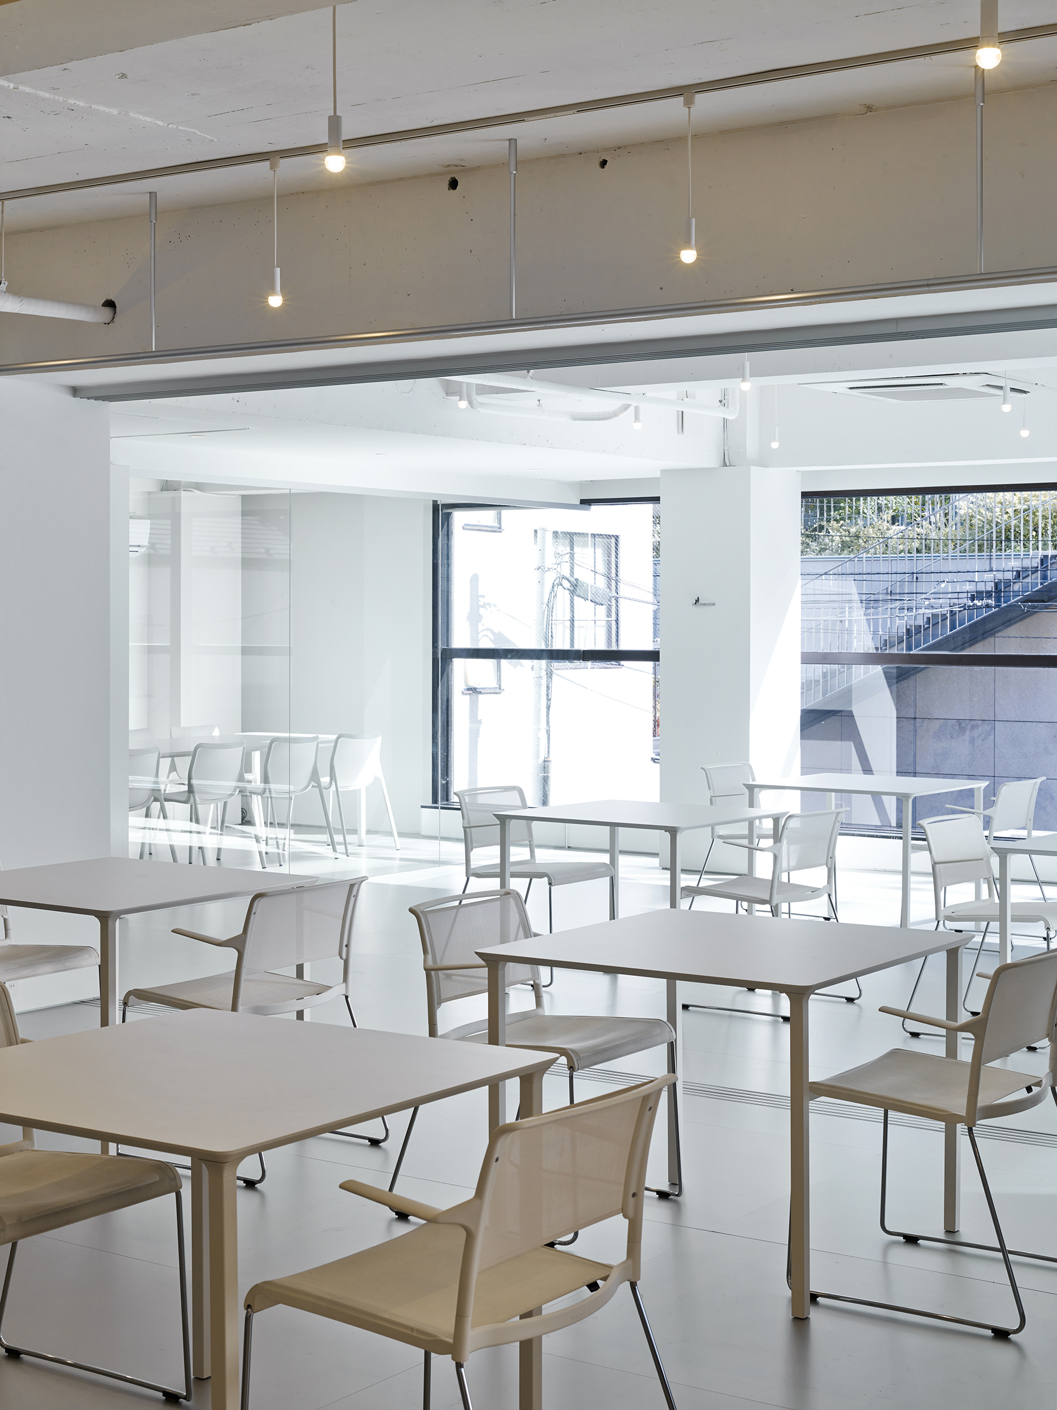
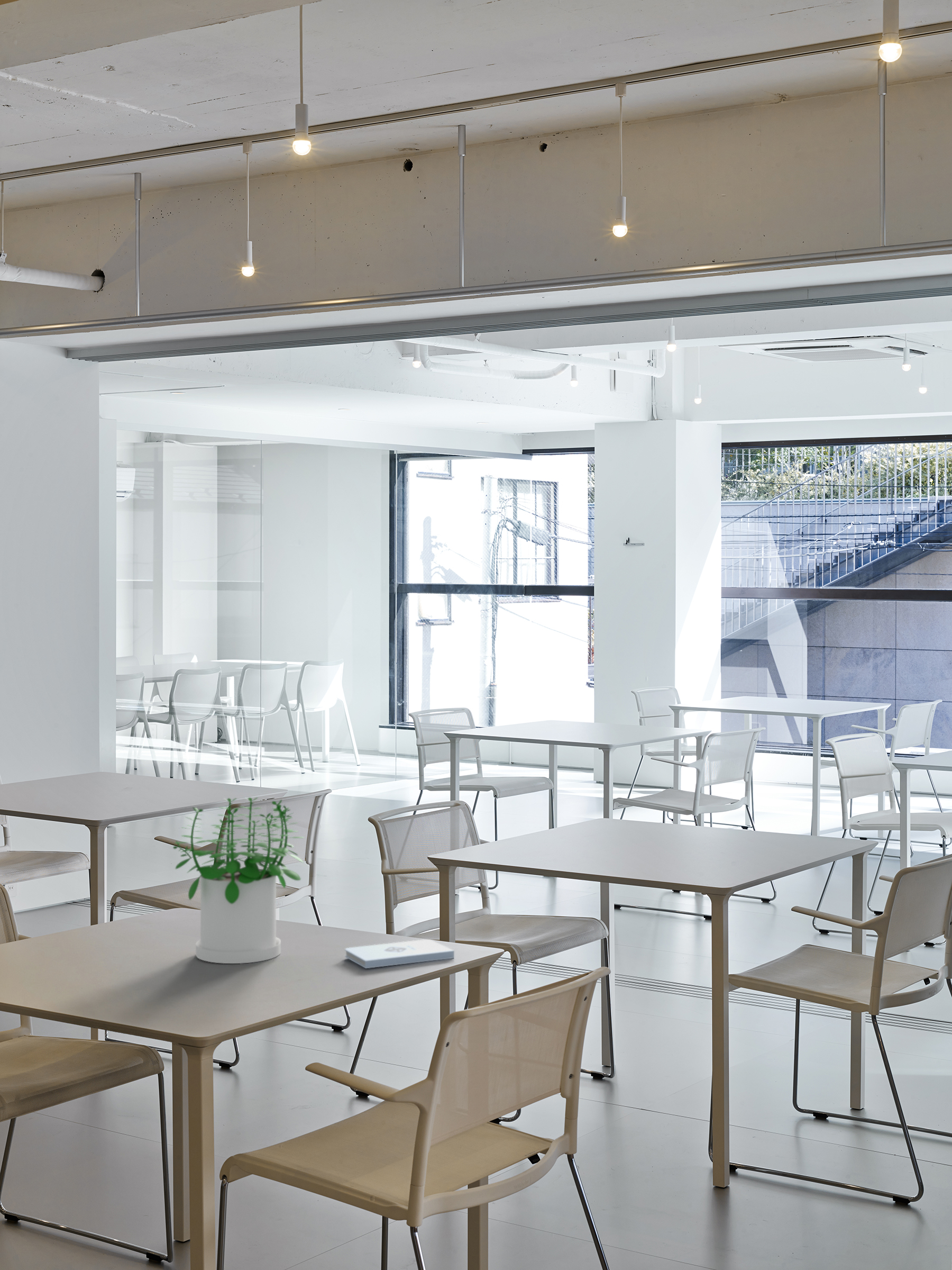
+ potted plant [172,797,305,964]
+ notepad [345,939,455,969]
